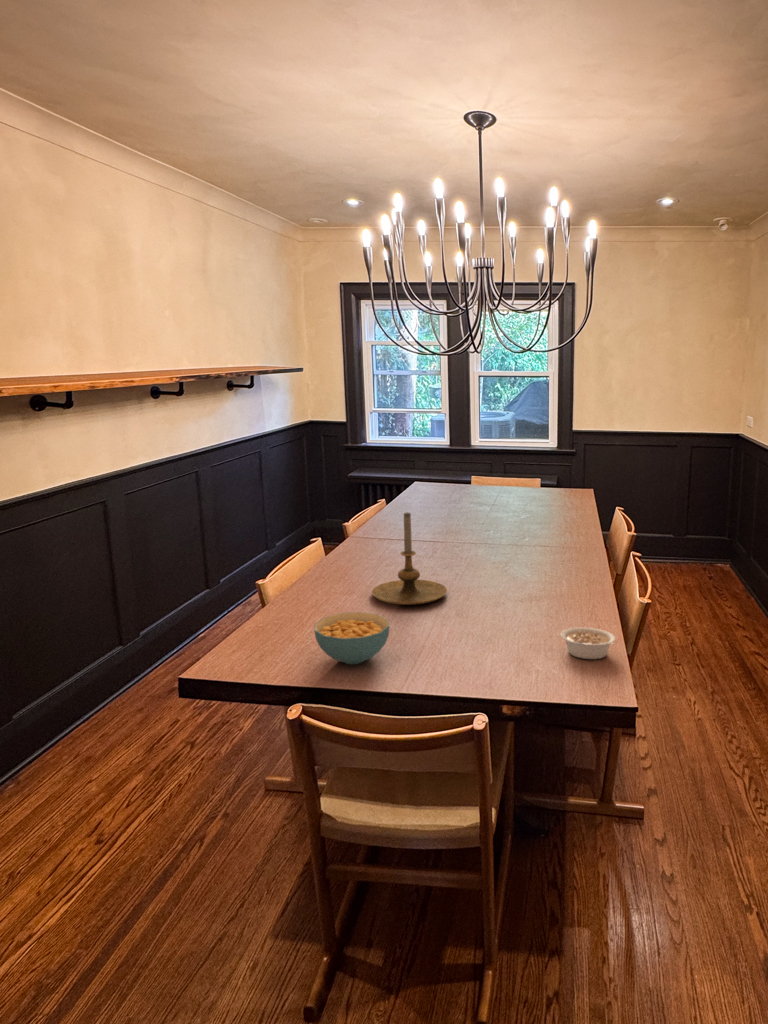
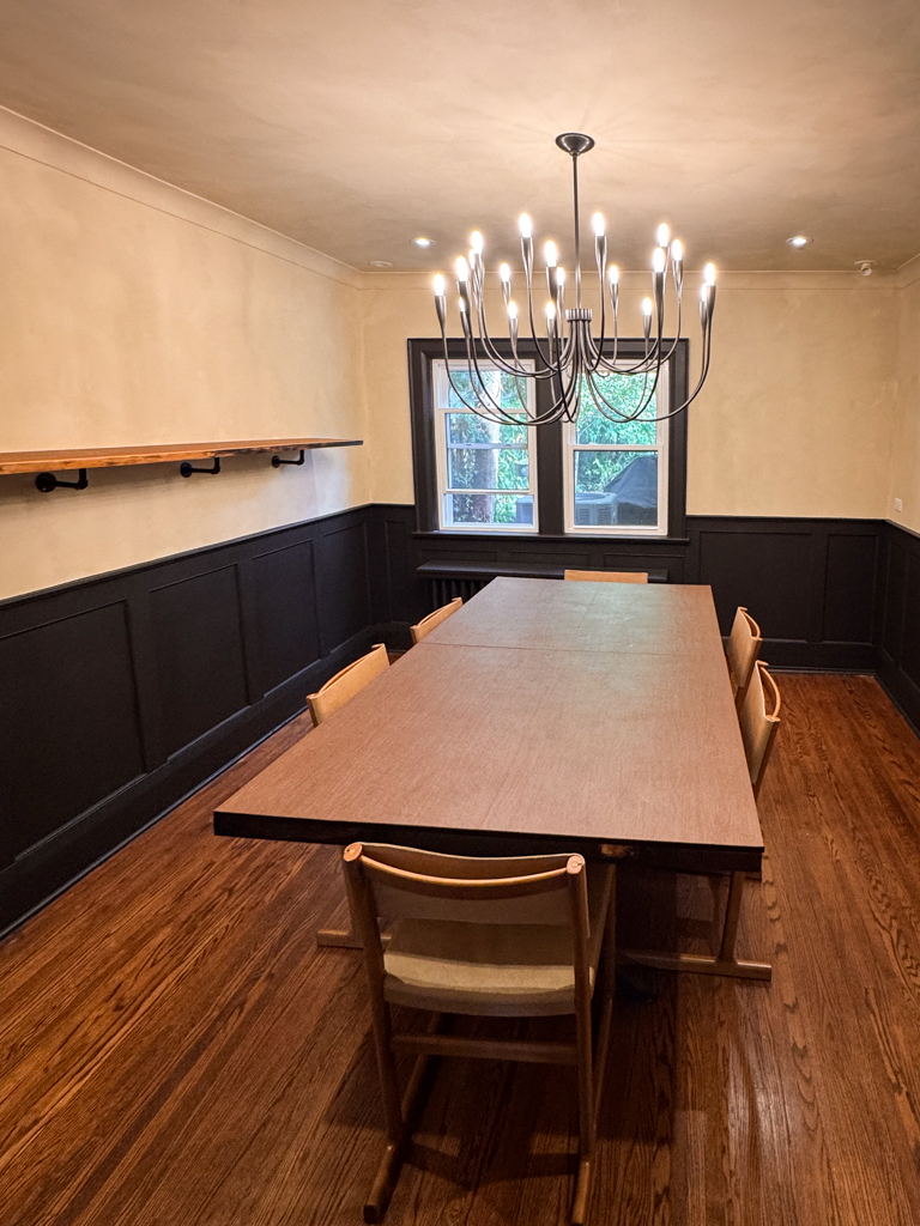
- candle holder [371,512,448,606]
- cereal bowl [313,611,391,665]
- legume [560,627,620,660]
